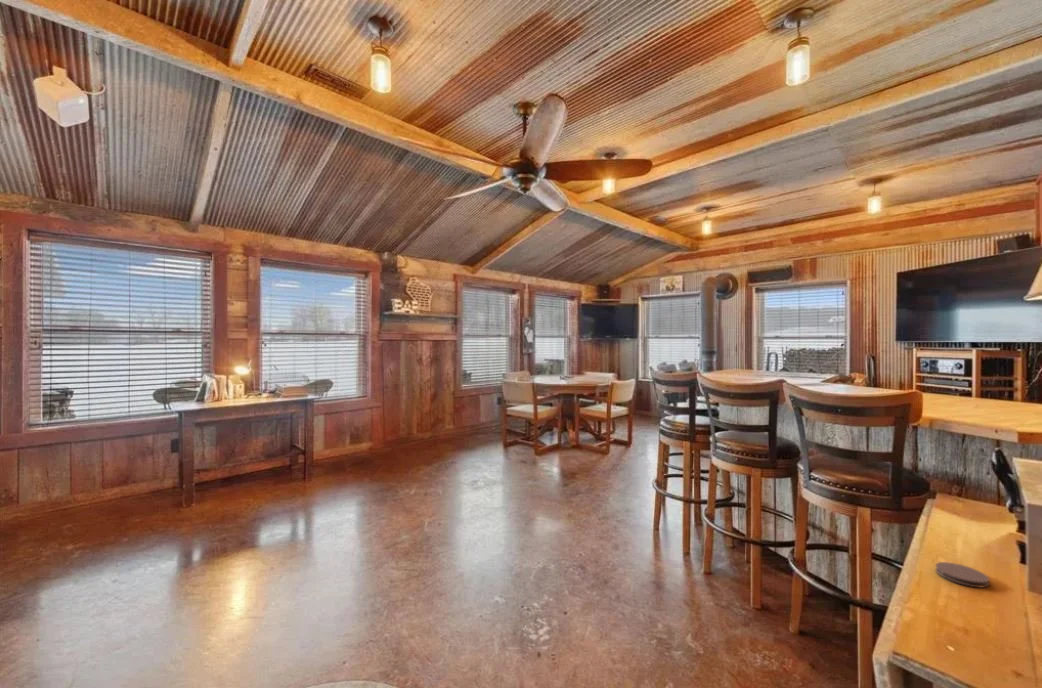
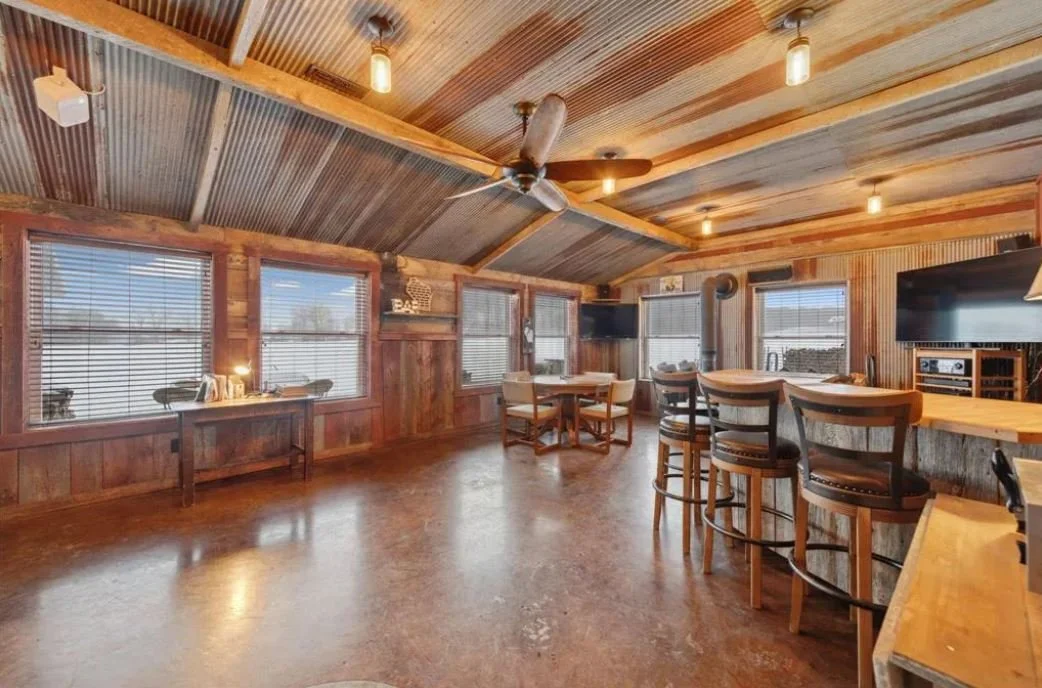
- coaster [934,561,990,588]
